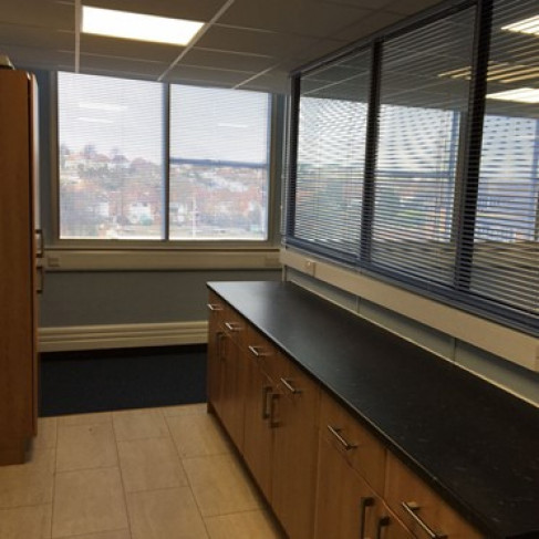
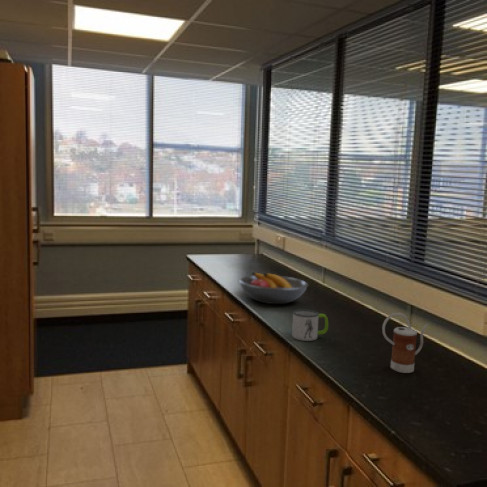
+ kettle [381,312,430,374]
+ mug [291,308,329,342]
+ fruit bowl [238,271,309,305]
